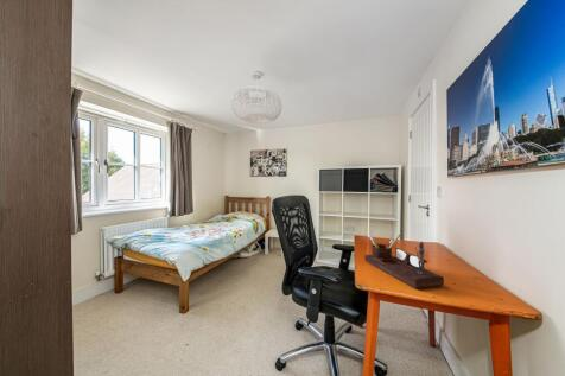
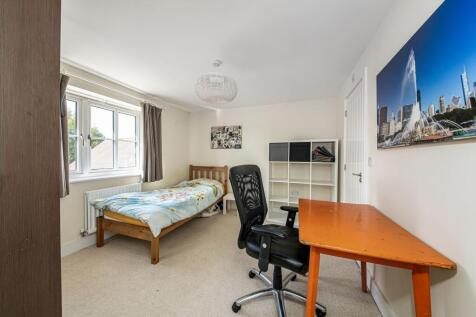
- desk organizer [363,234,445,289]
